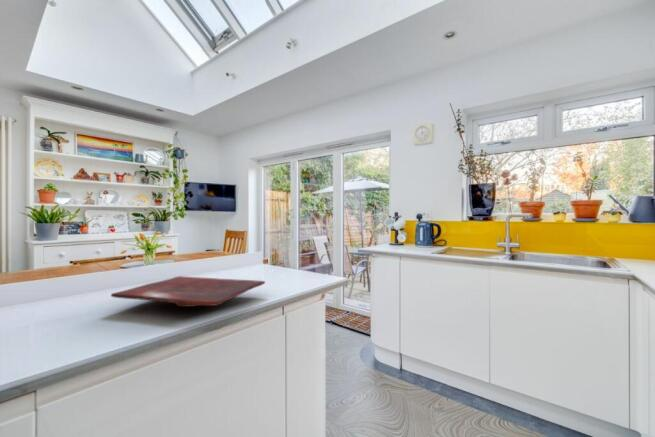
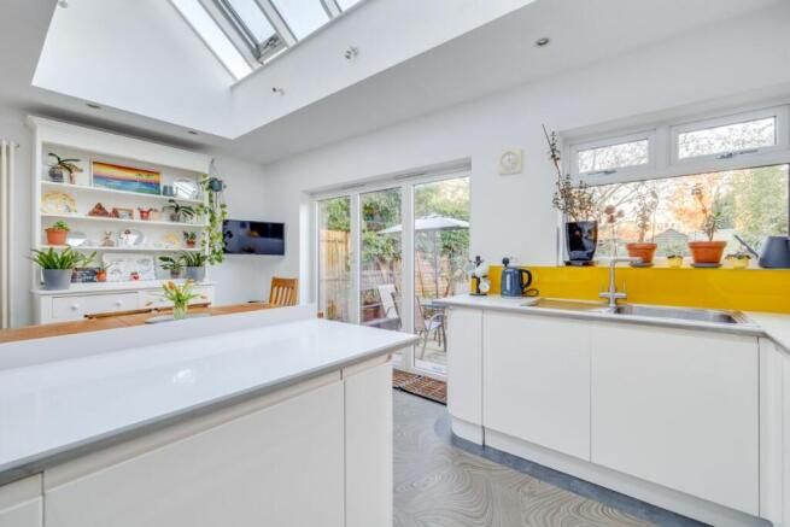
- cutting board [110,275,266,308]
